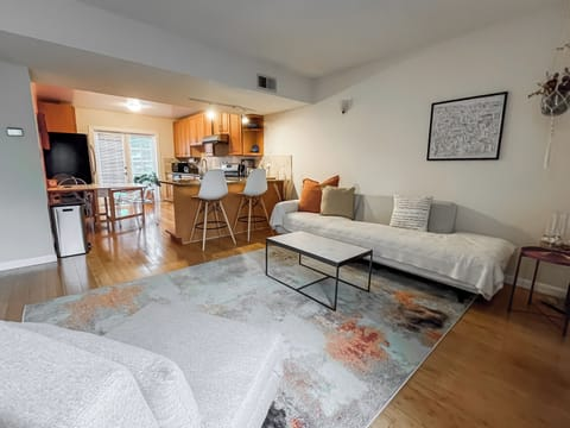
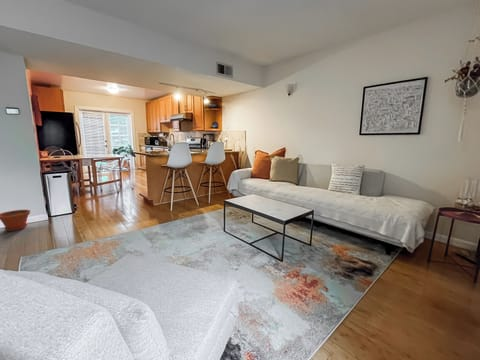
+ plant pot [0,209,31,232]
